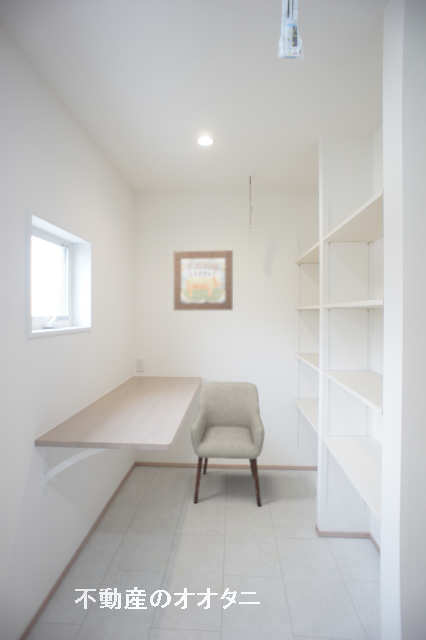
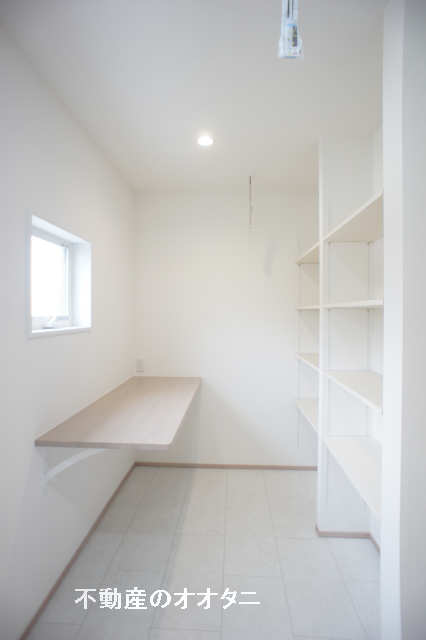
- wall art [173,249,234,311]
- chair [189,381,265,507]
